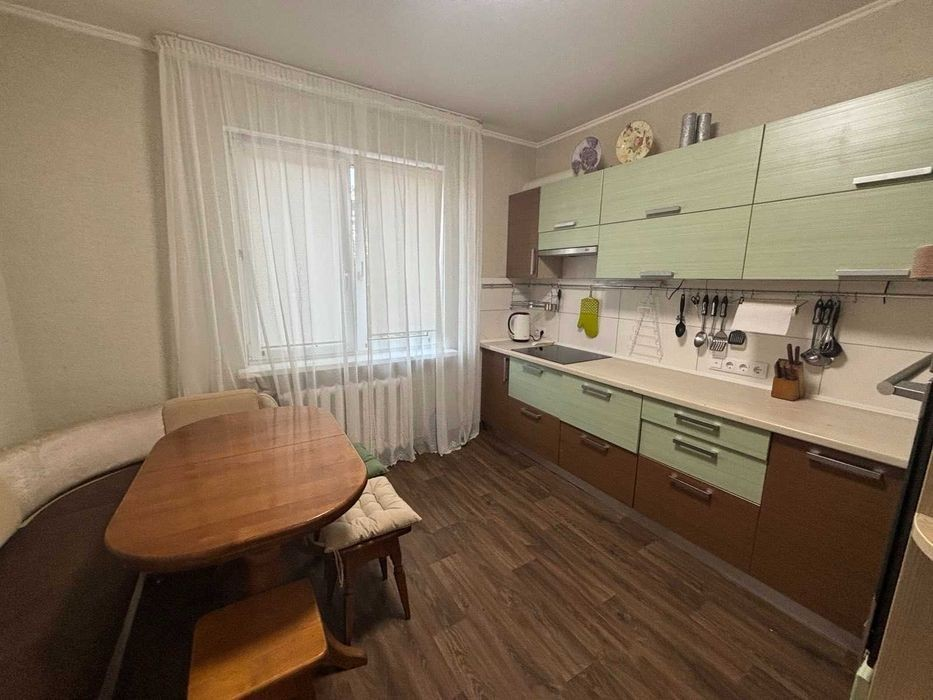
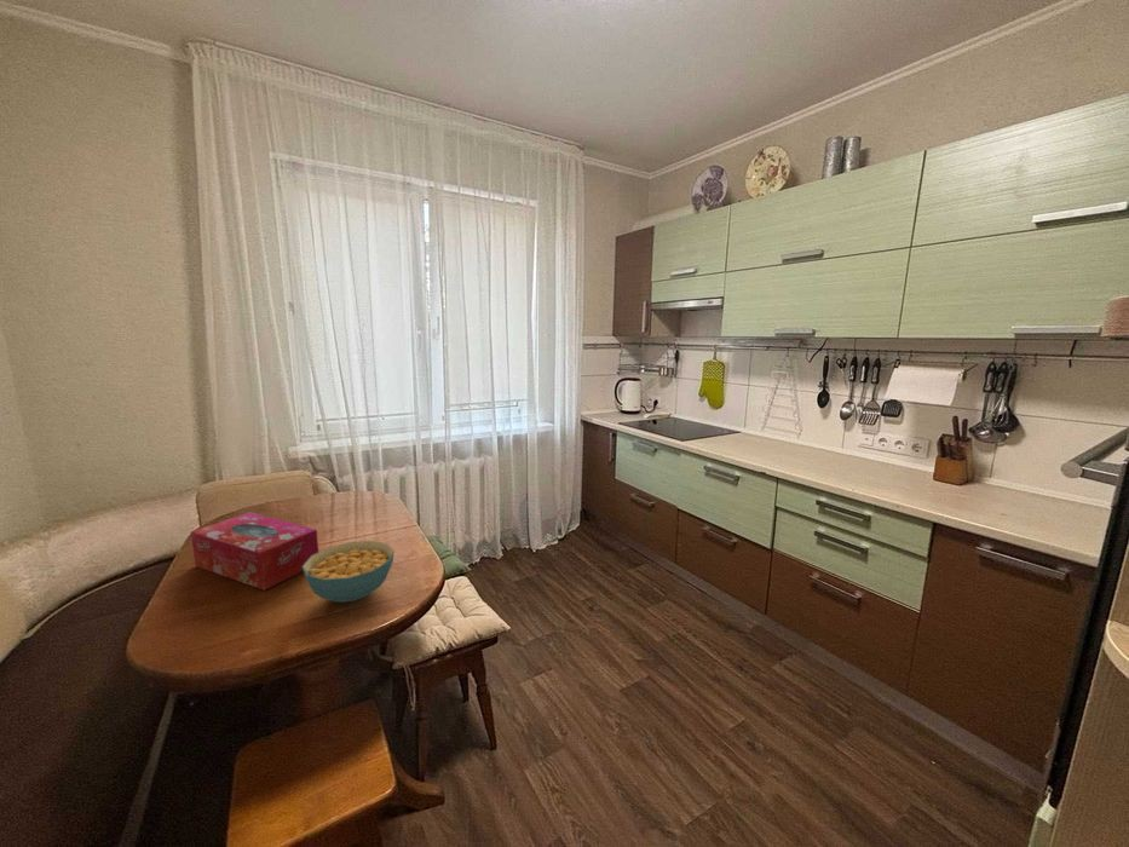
+ tissue box [190,512,319,592]
+ cereal bowl [303,540,396,604]
